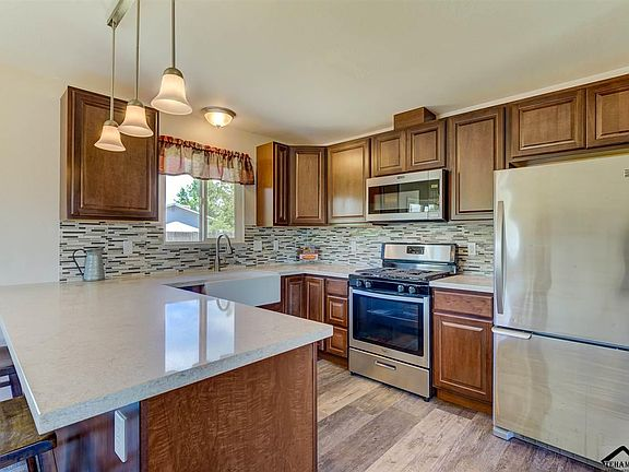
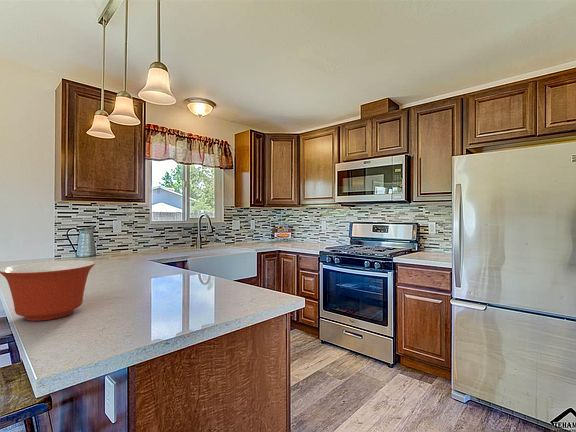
+ mixing bowl [0,259,96,322]
